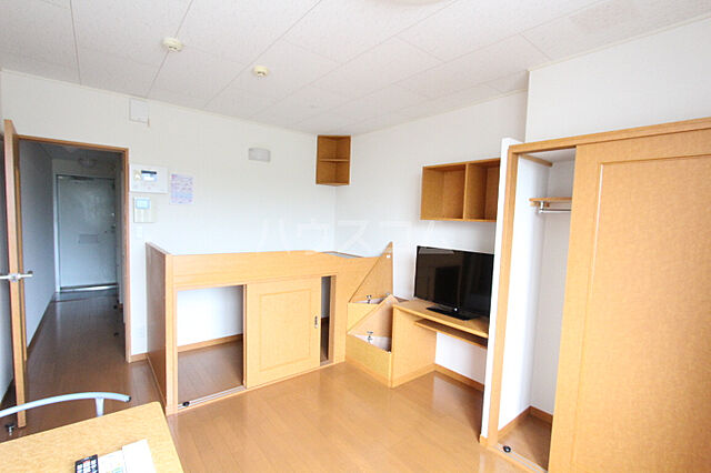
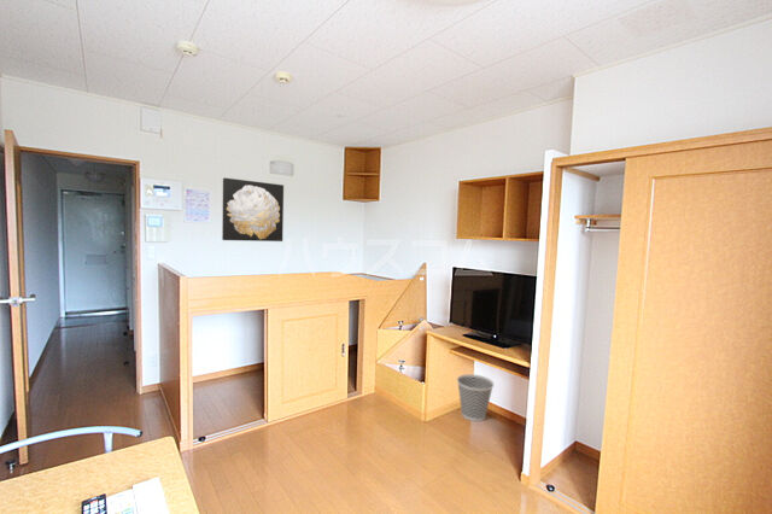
+ wall art [221,176,285,243]
+ wastebasket [456,373,495,422]
